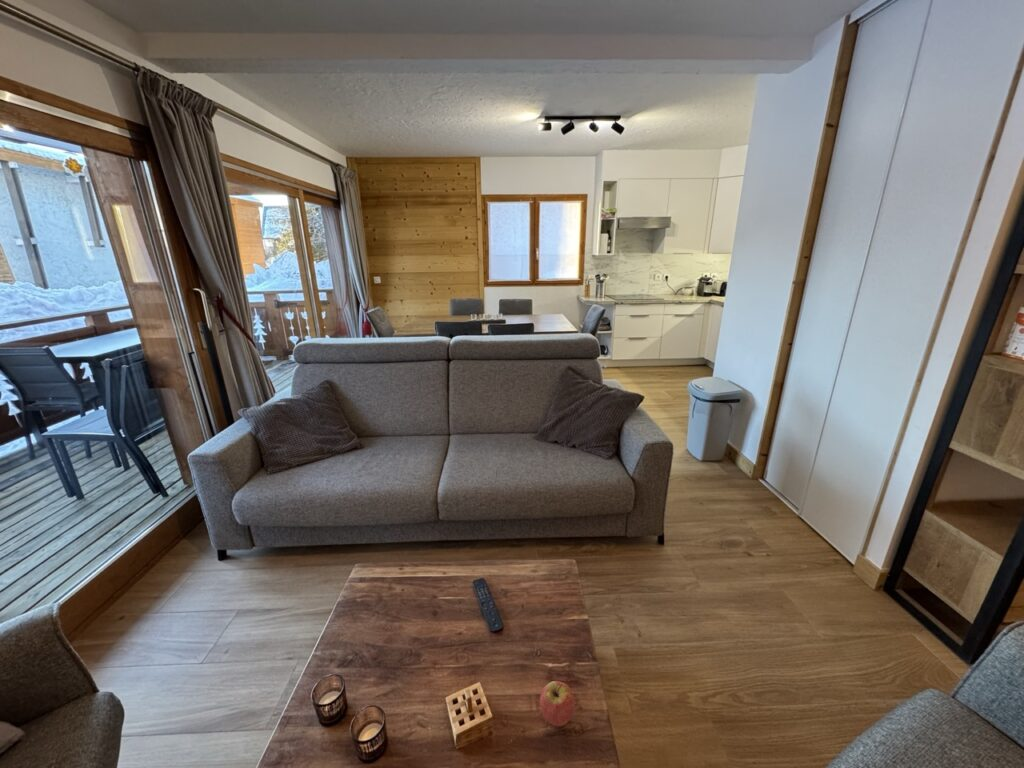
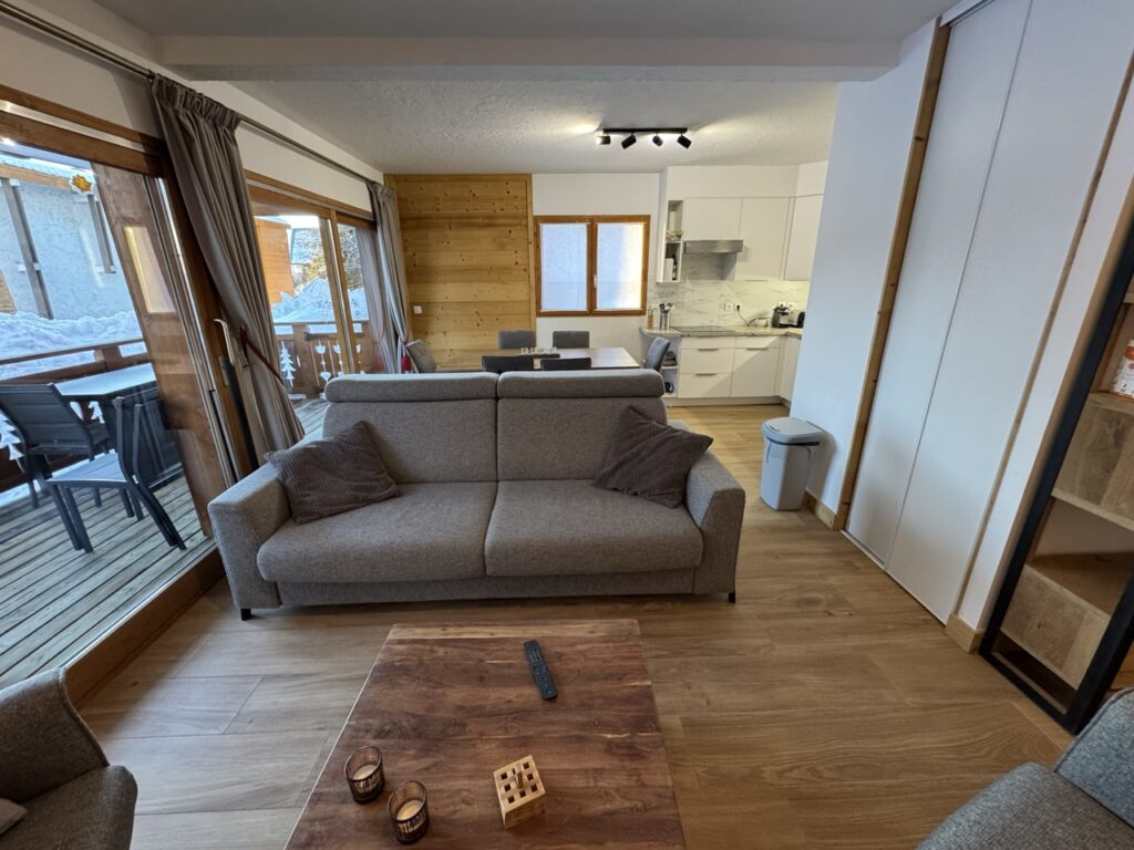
- fruit [539,680,576,727]
